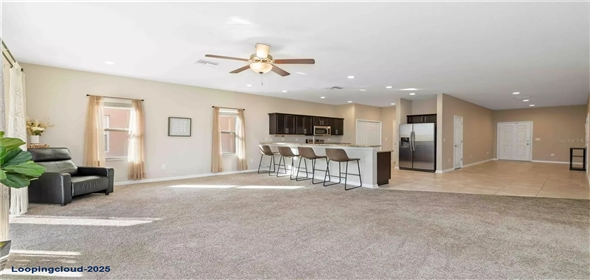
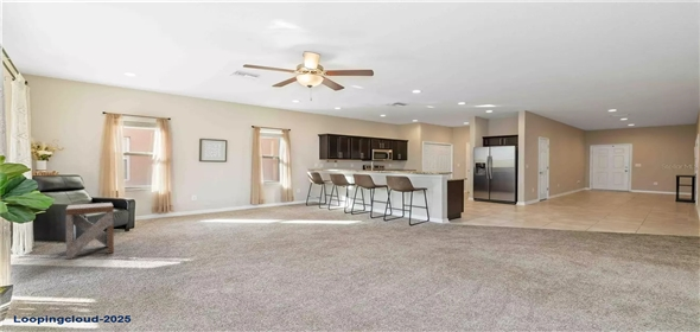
+ side table [65,202,115,260]
